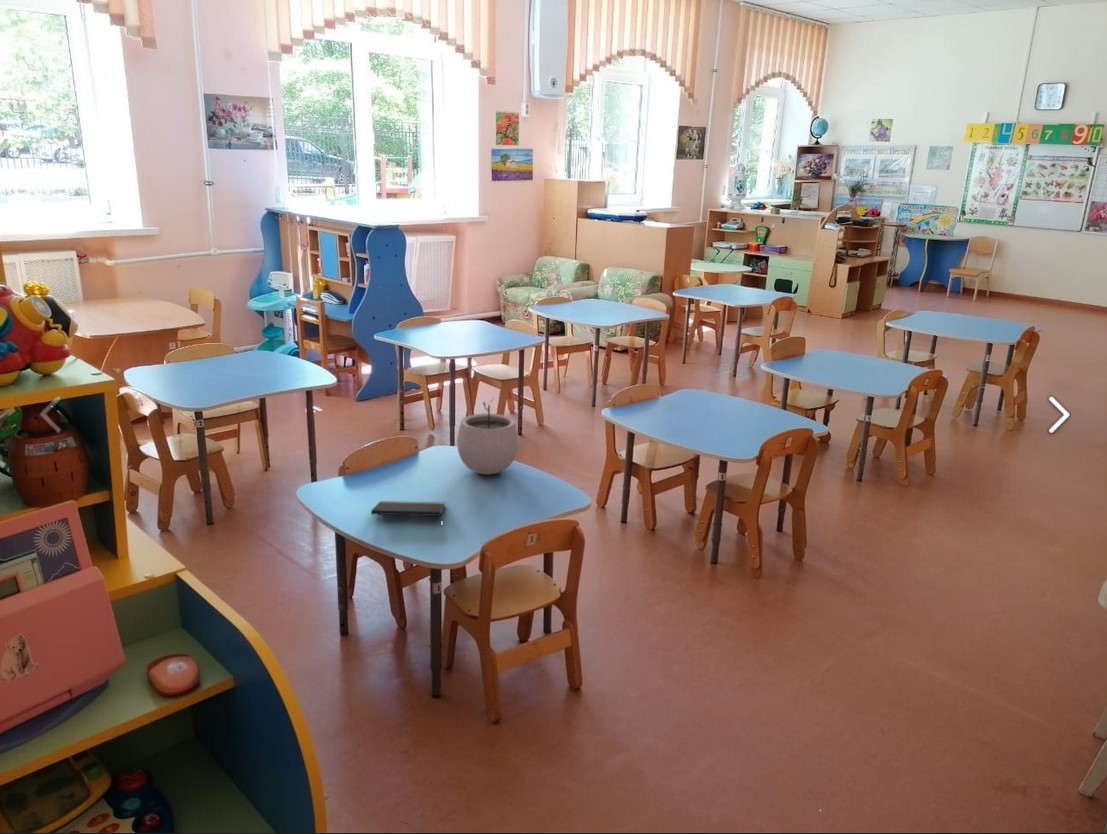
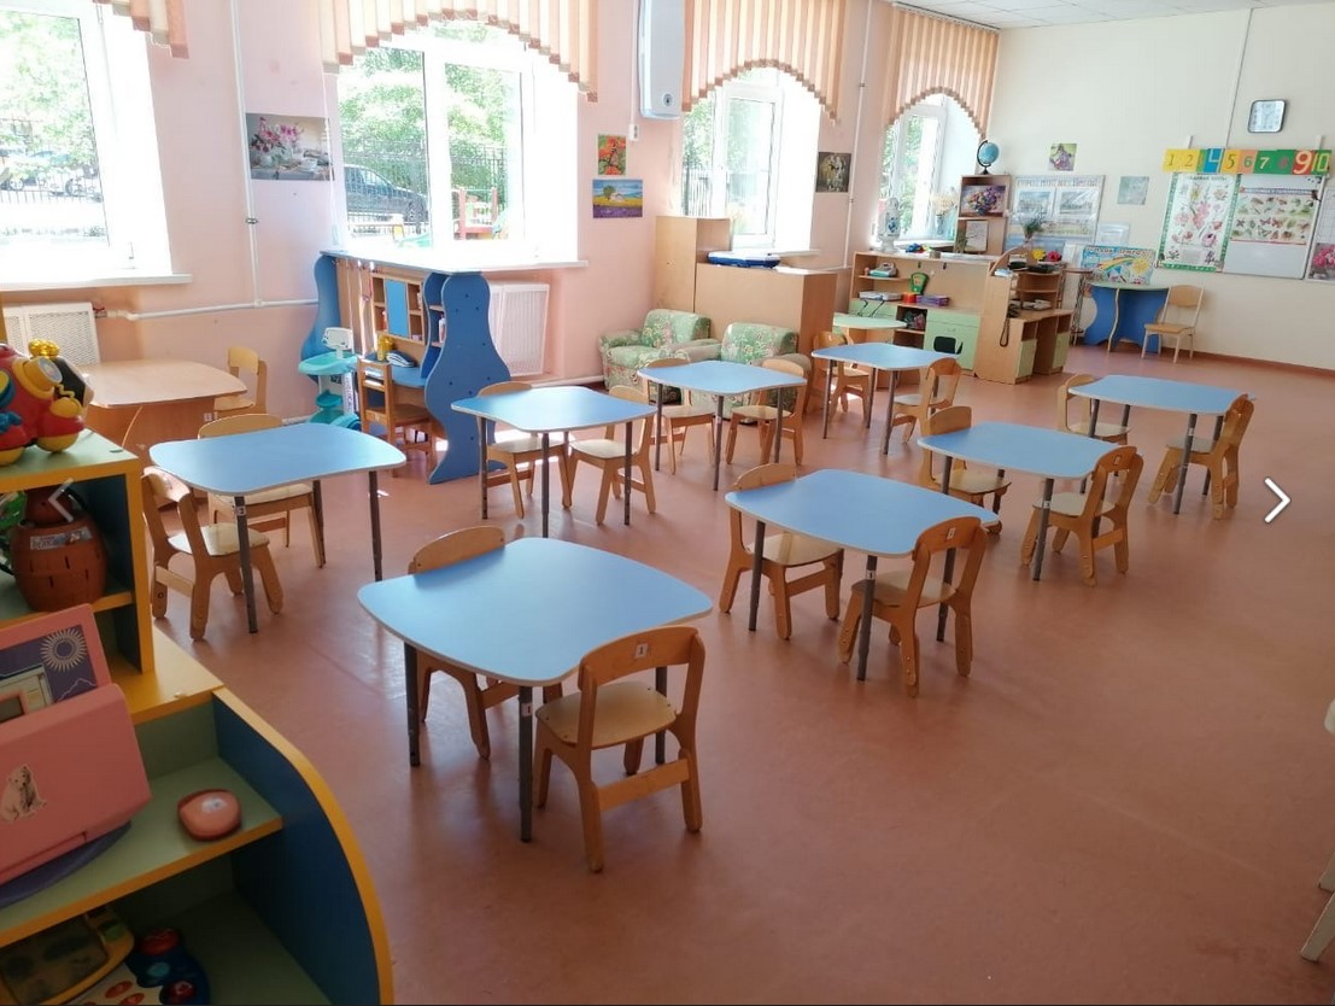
- notepad [370,500,446,520]
- plant pot [456,397,520,475]
